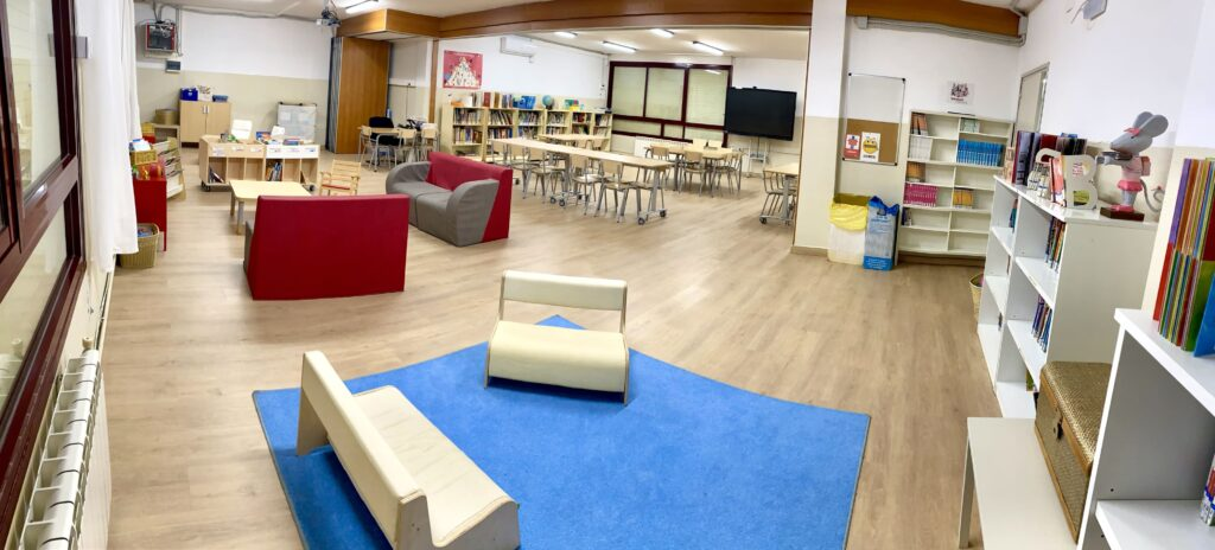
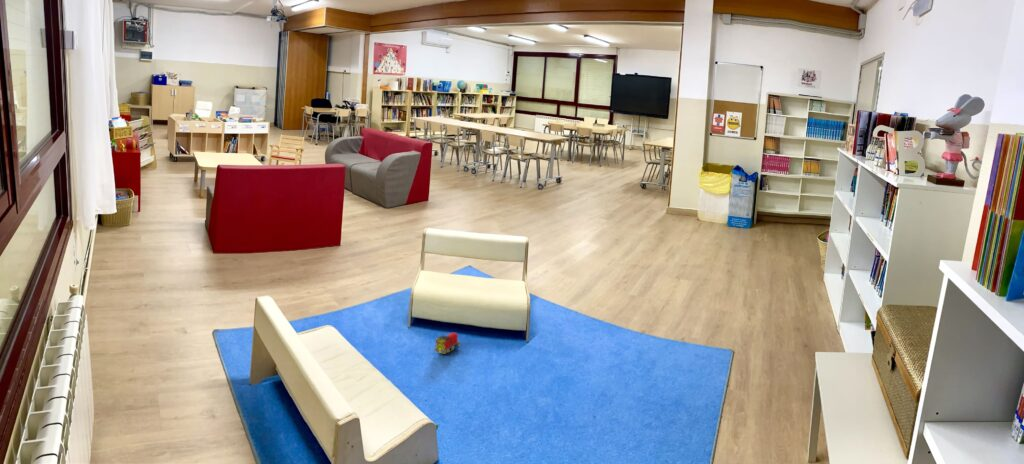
+ toy train [433,332,461,355]
